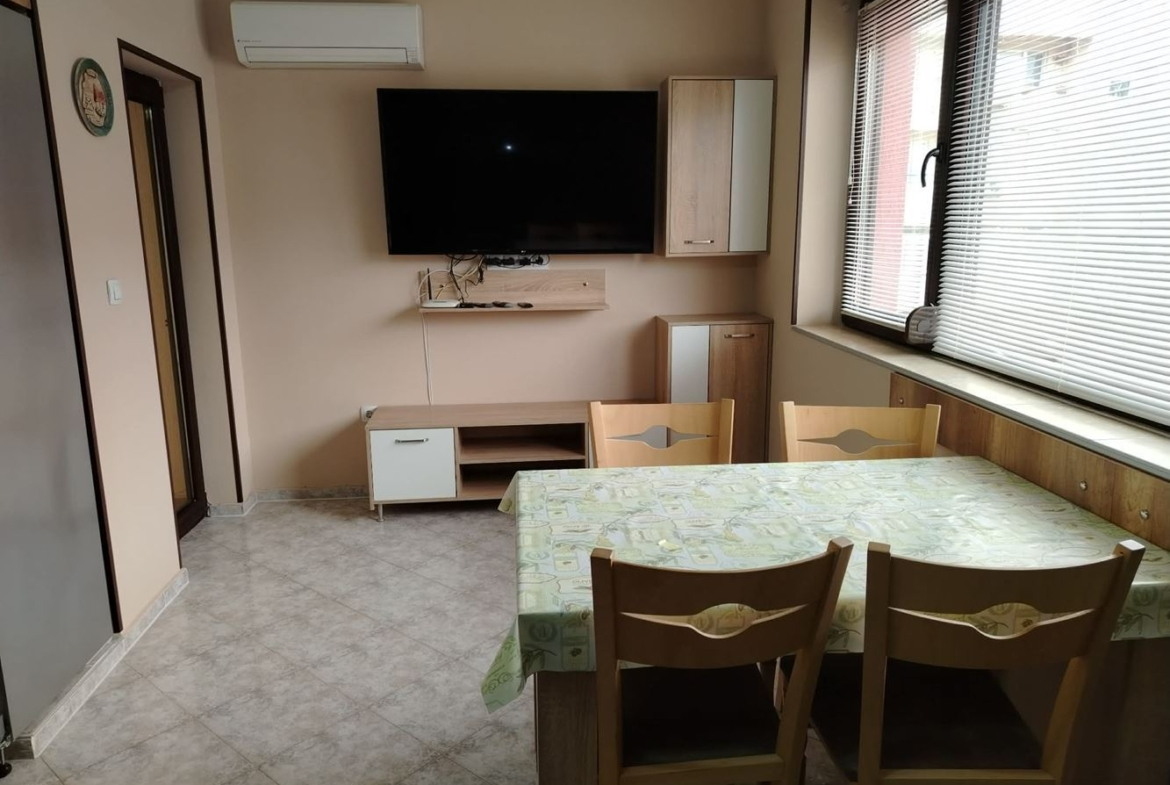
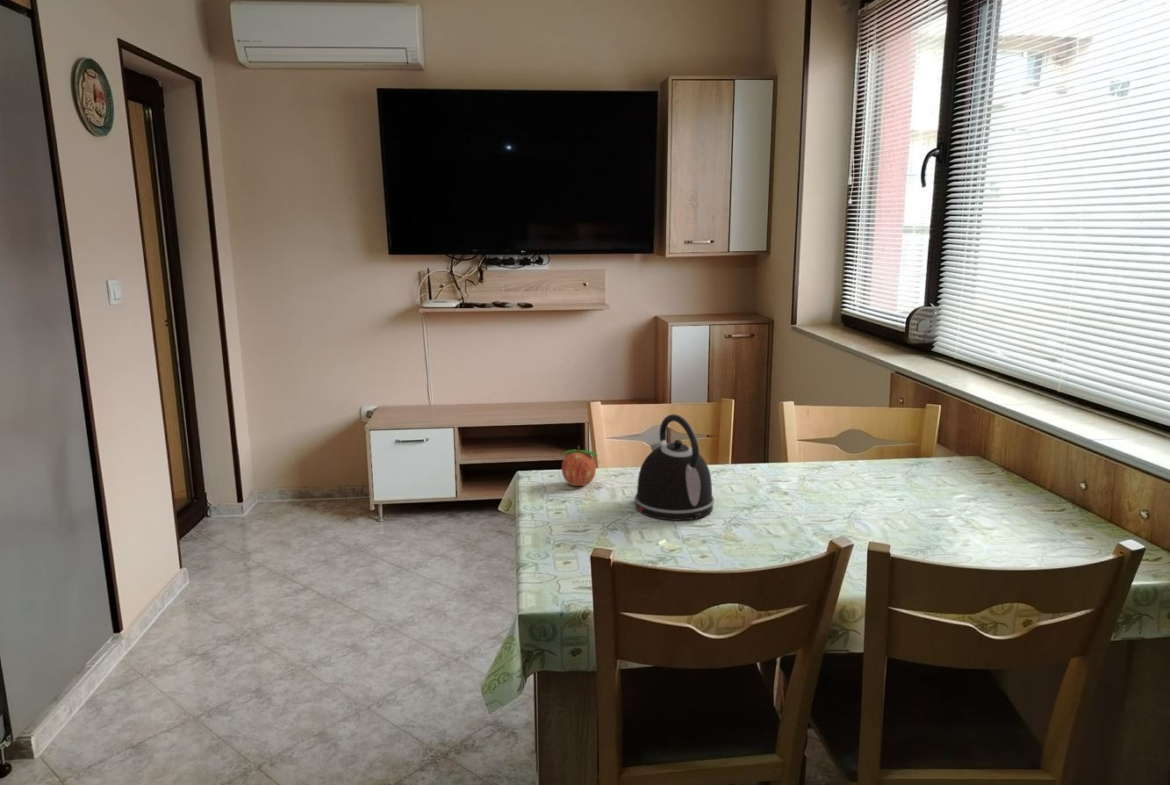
+ fruit [559,445,599,487]
+ kettle [634,413,715,521]
